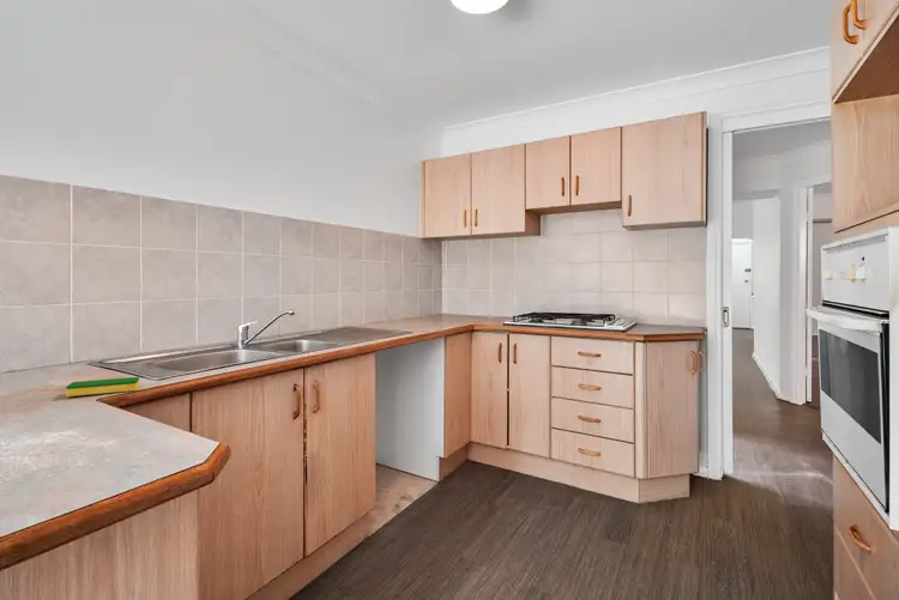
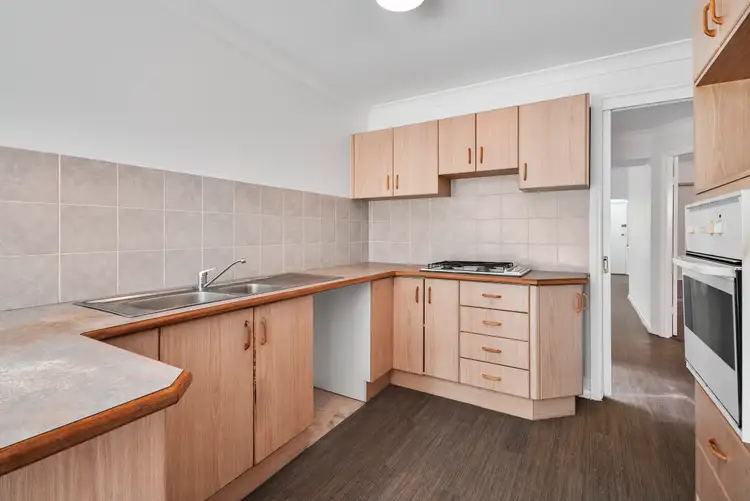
- dish sponge [65,376,140,398]
